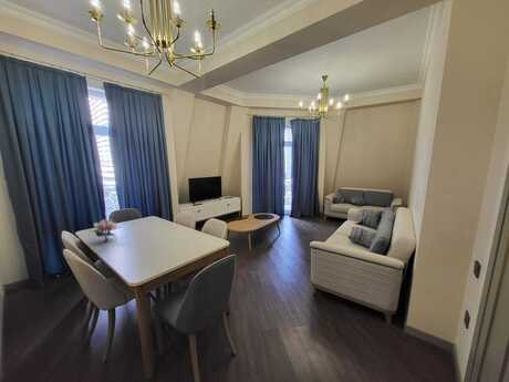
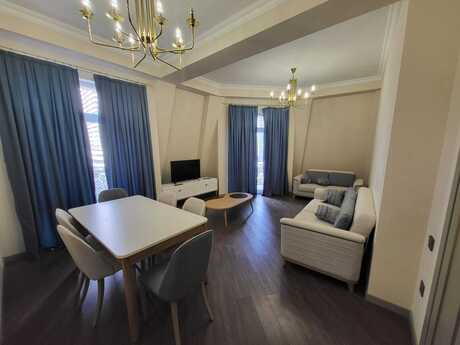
- flower [89,218,122,244]
